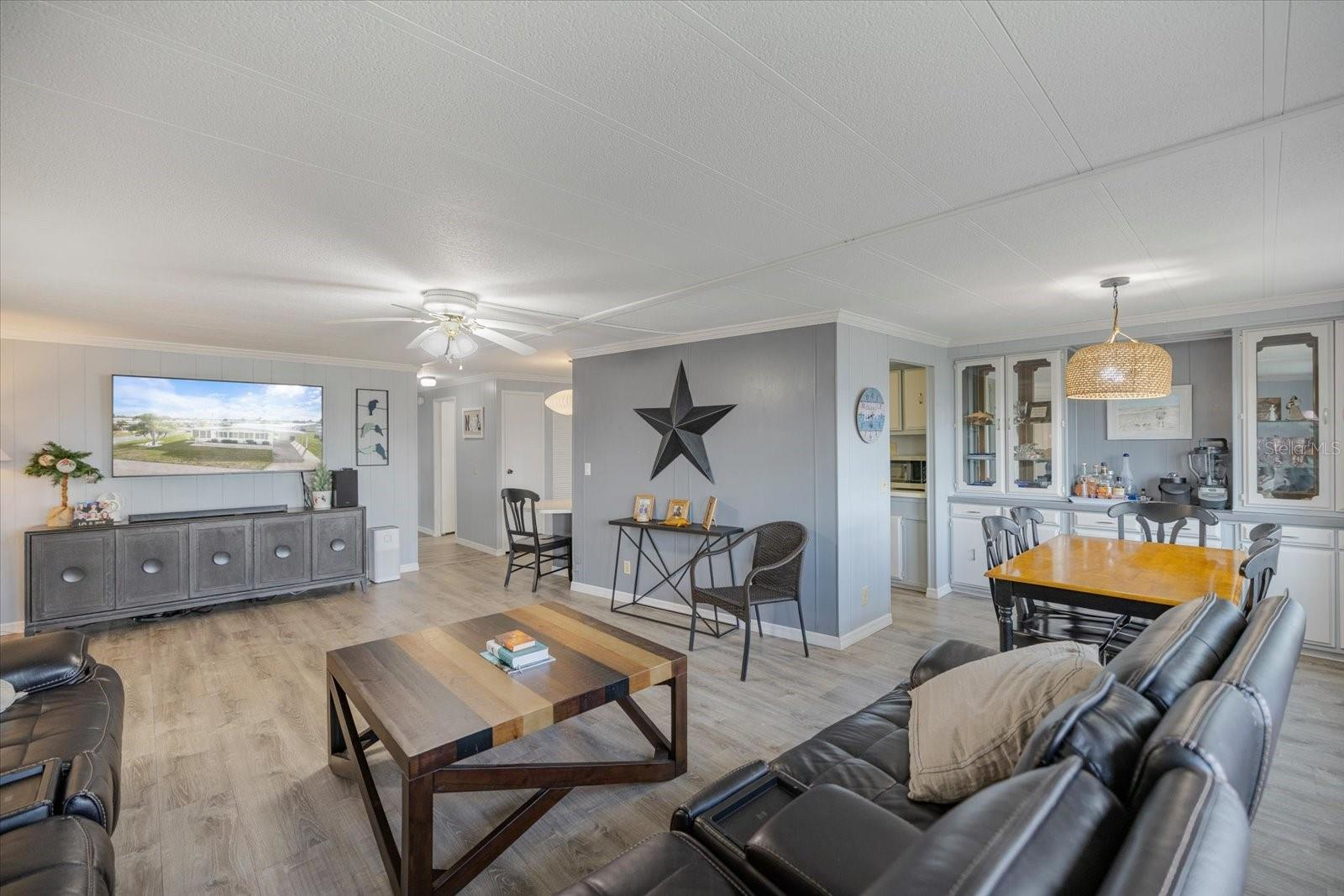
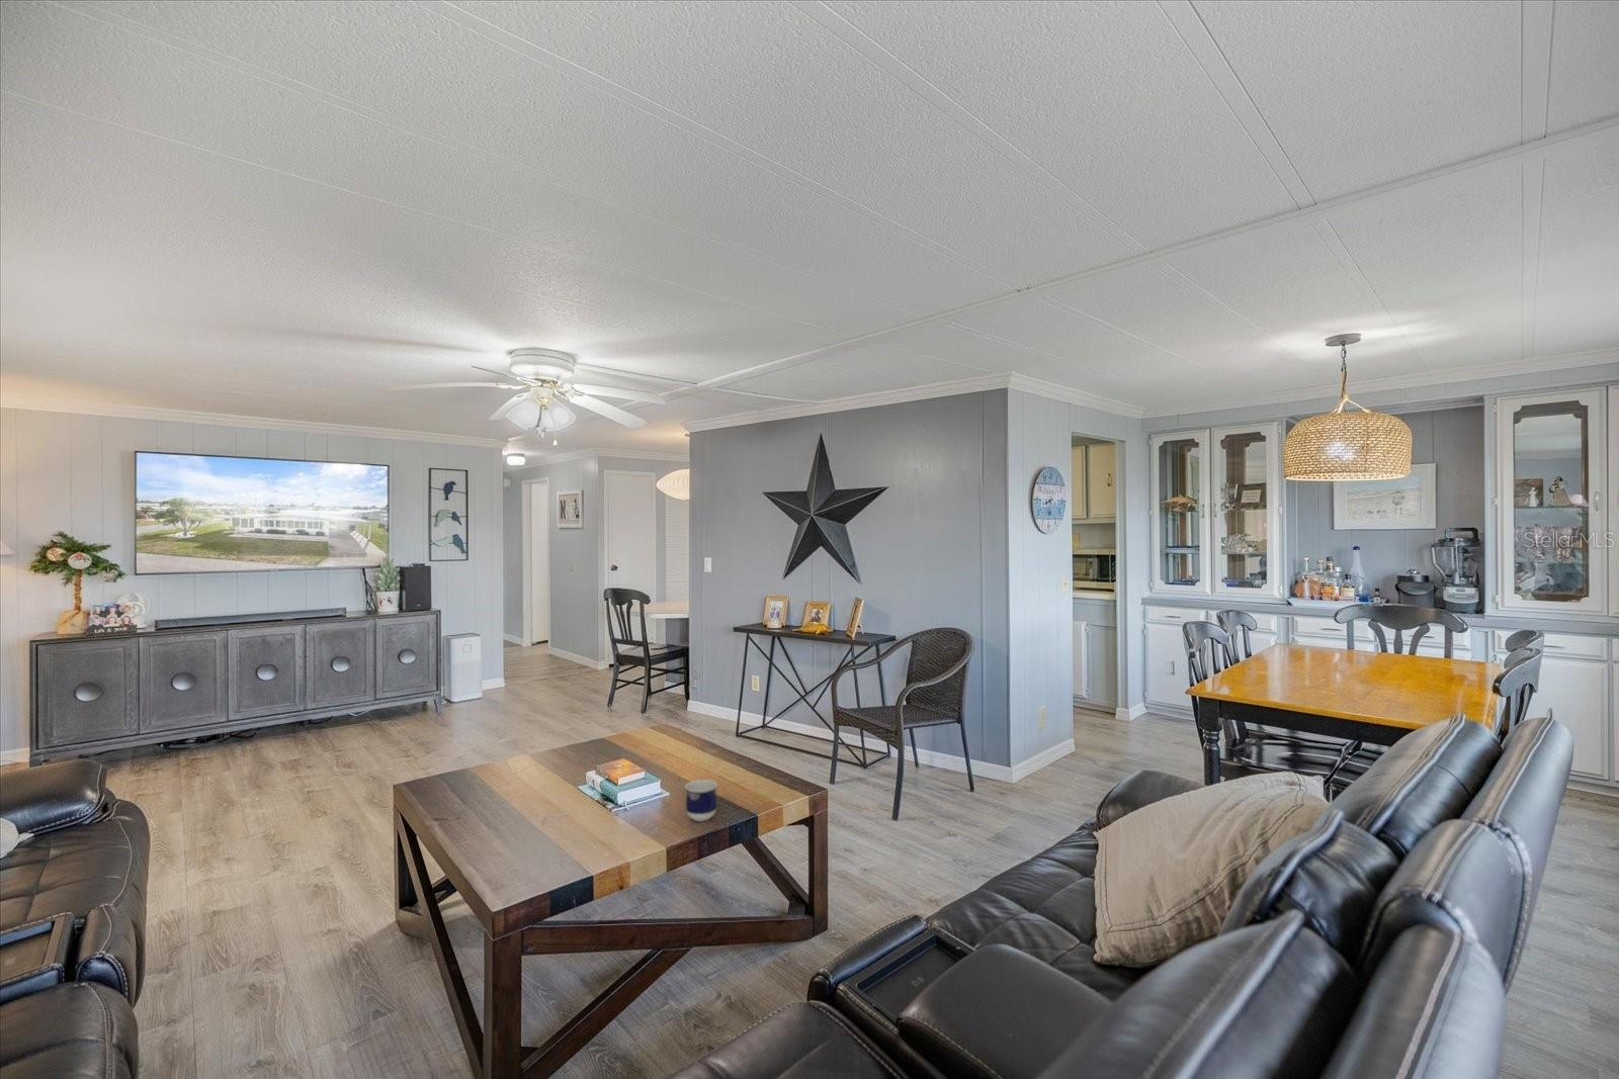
+ cup [684,779,718,822]
